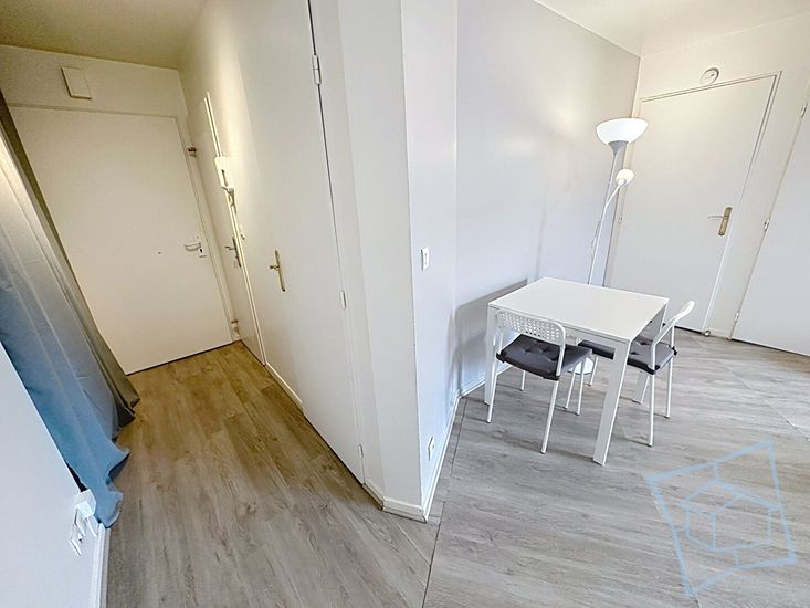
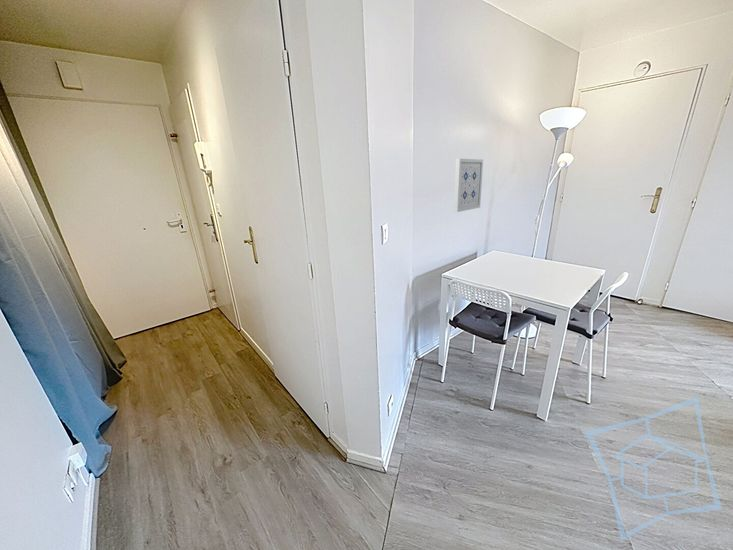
+ wall art [453,158,484,213]
